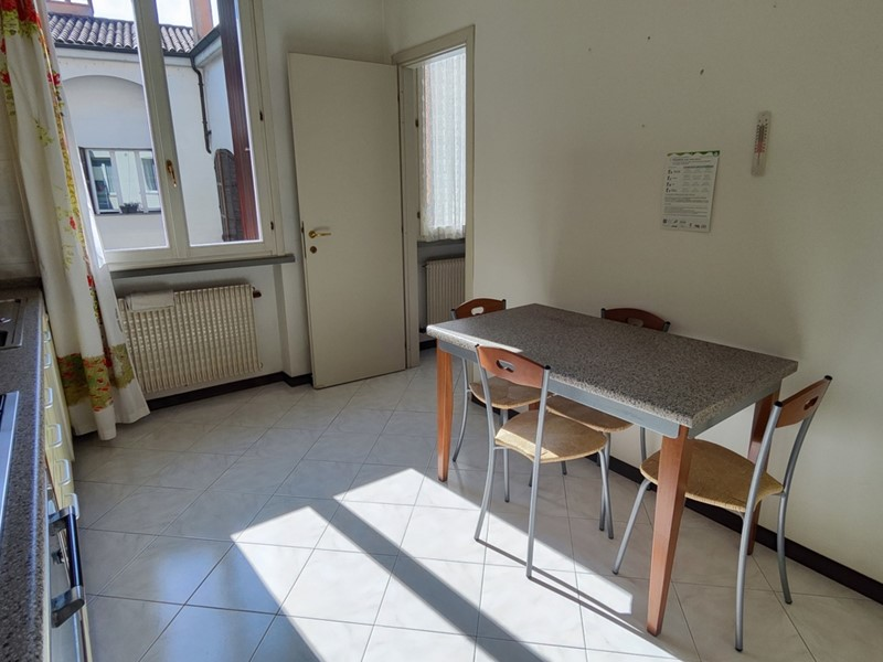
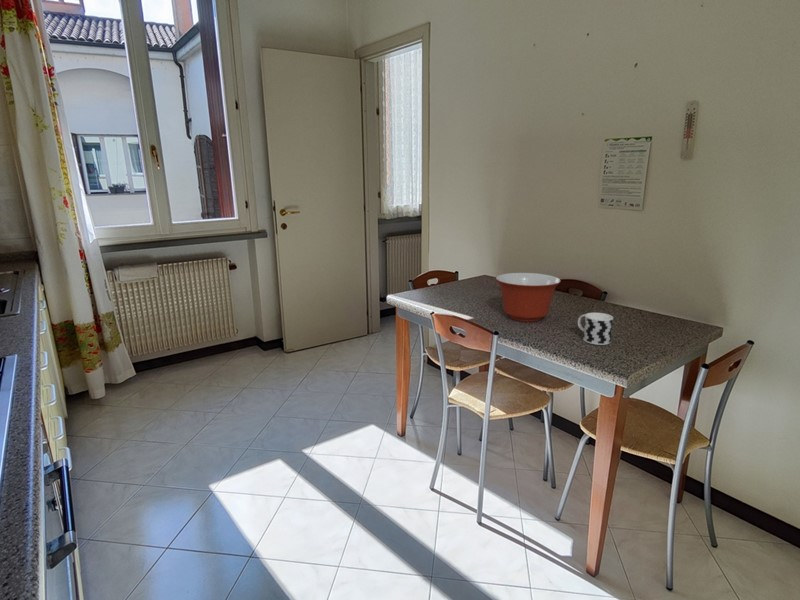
+ cup [577,312,614,346]
+ mixing bowl [495,272,562,323]
